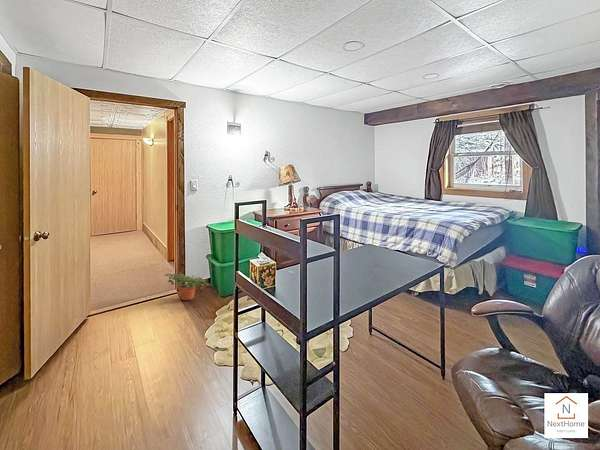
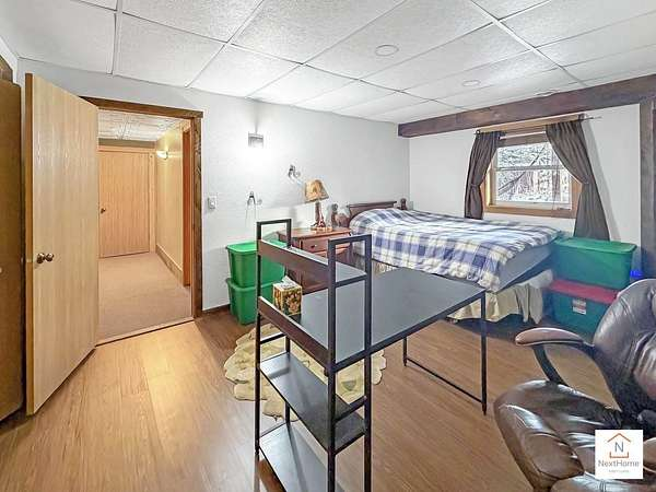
- potted plant [164,271,212,301]
